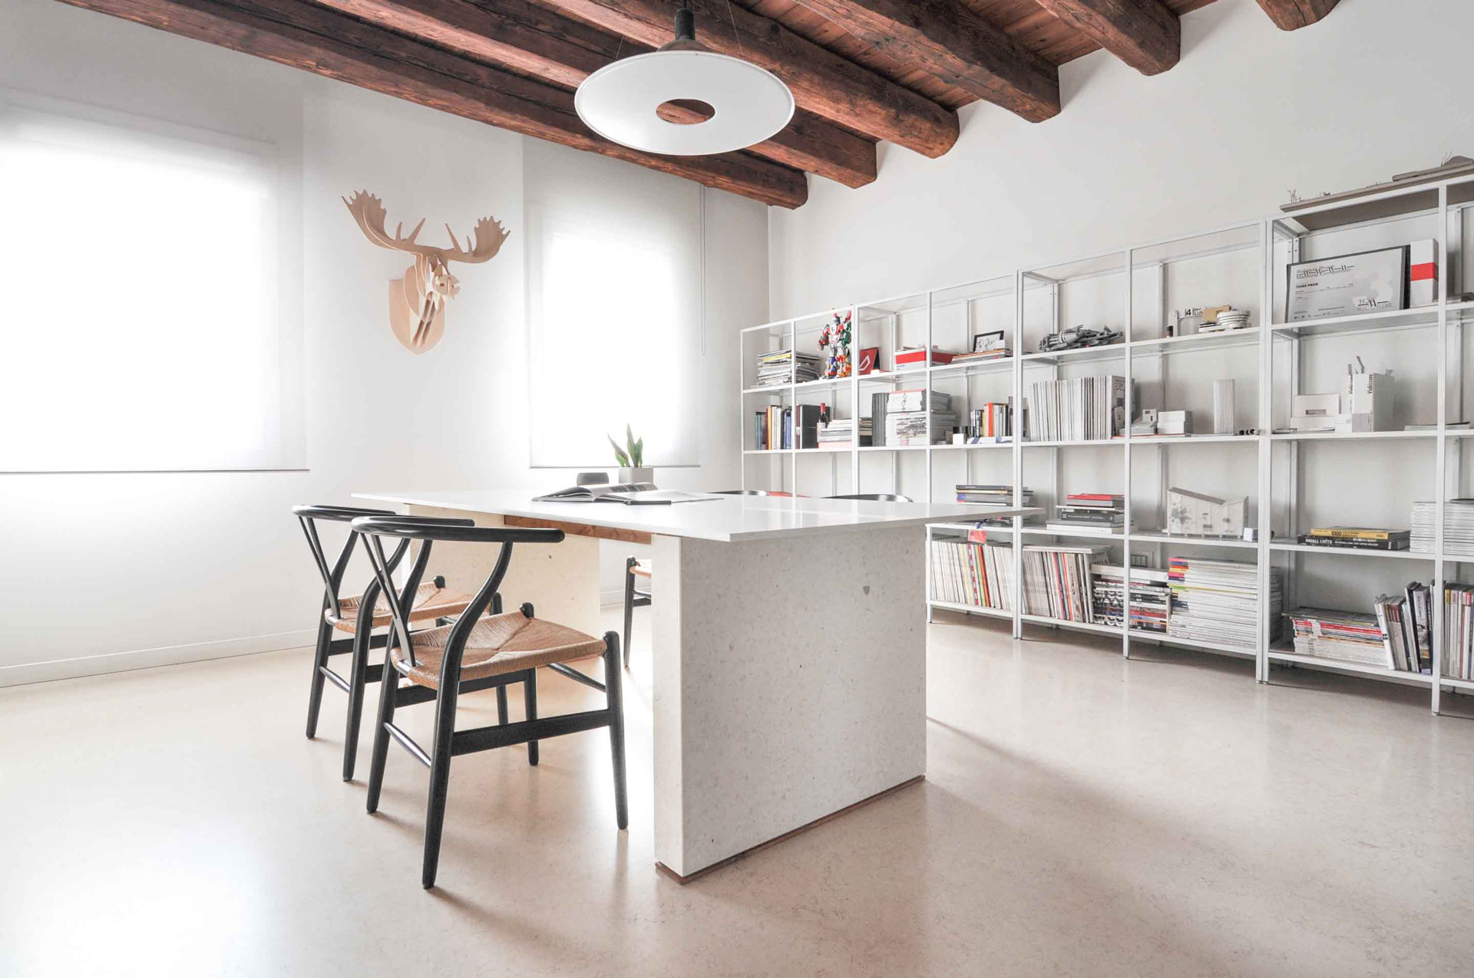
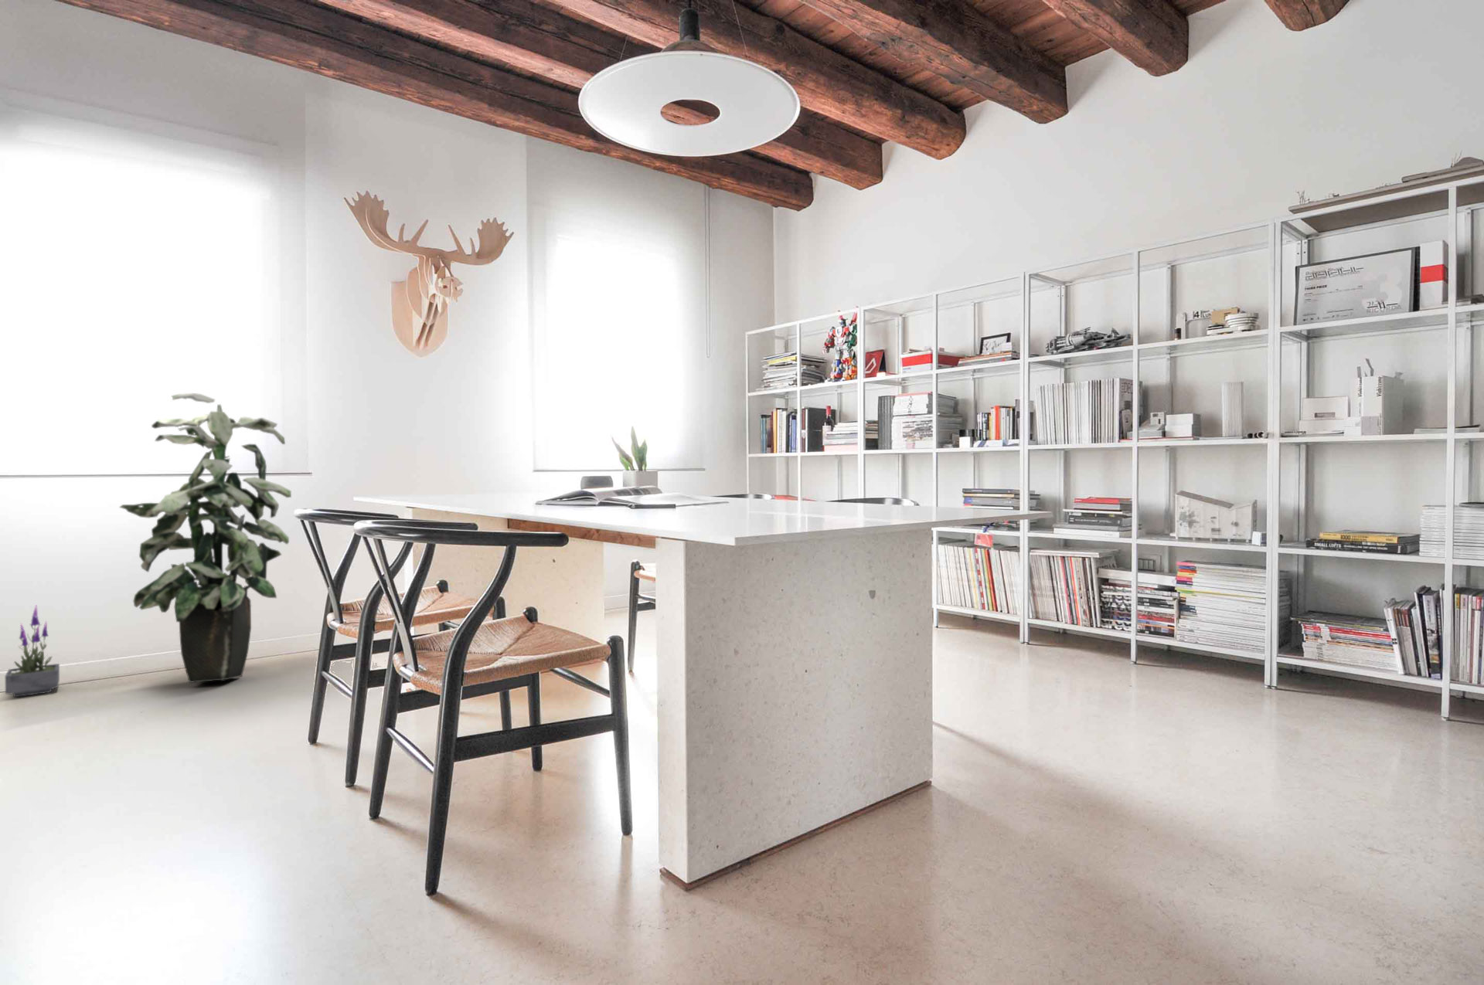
+ potted plant [4,606,60,698]
+ indoor plant [119,392,292,684]
